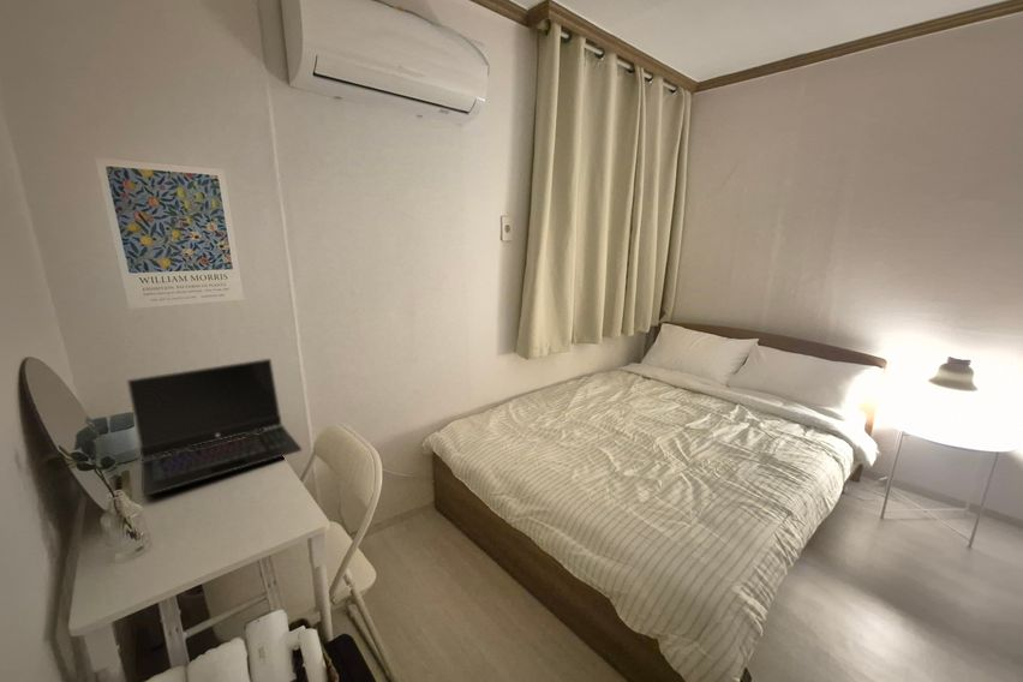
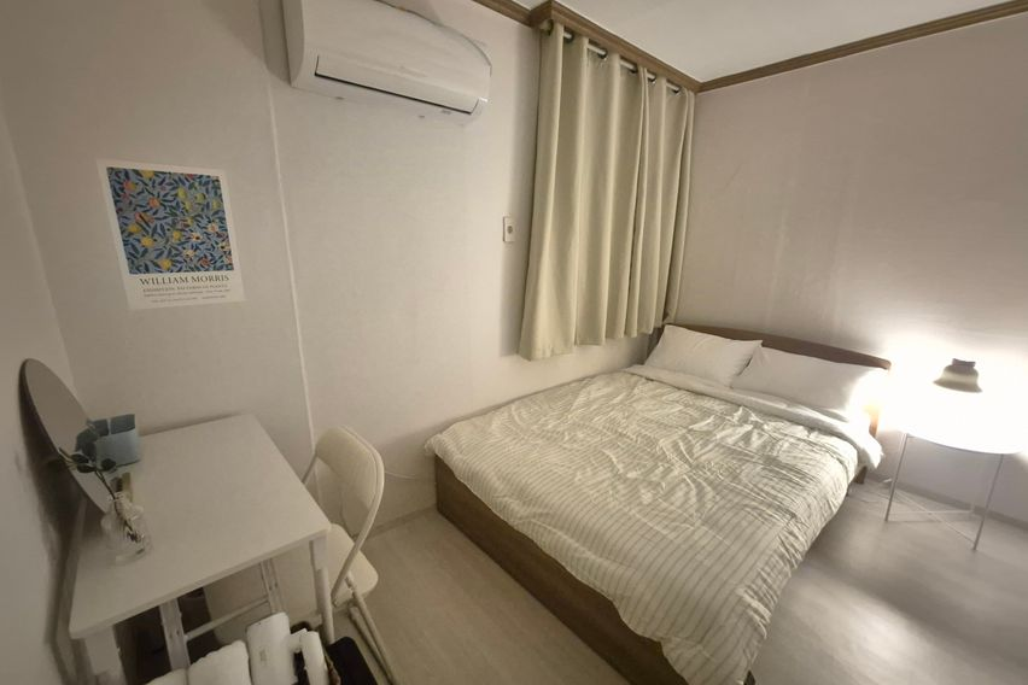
- laptop computer [126,358,303,498]
